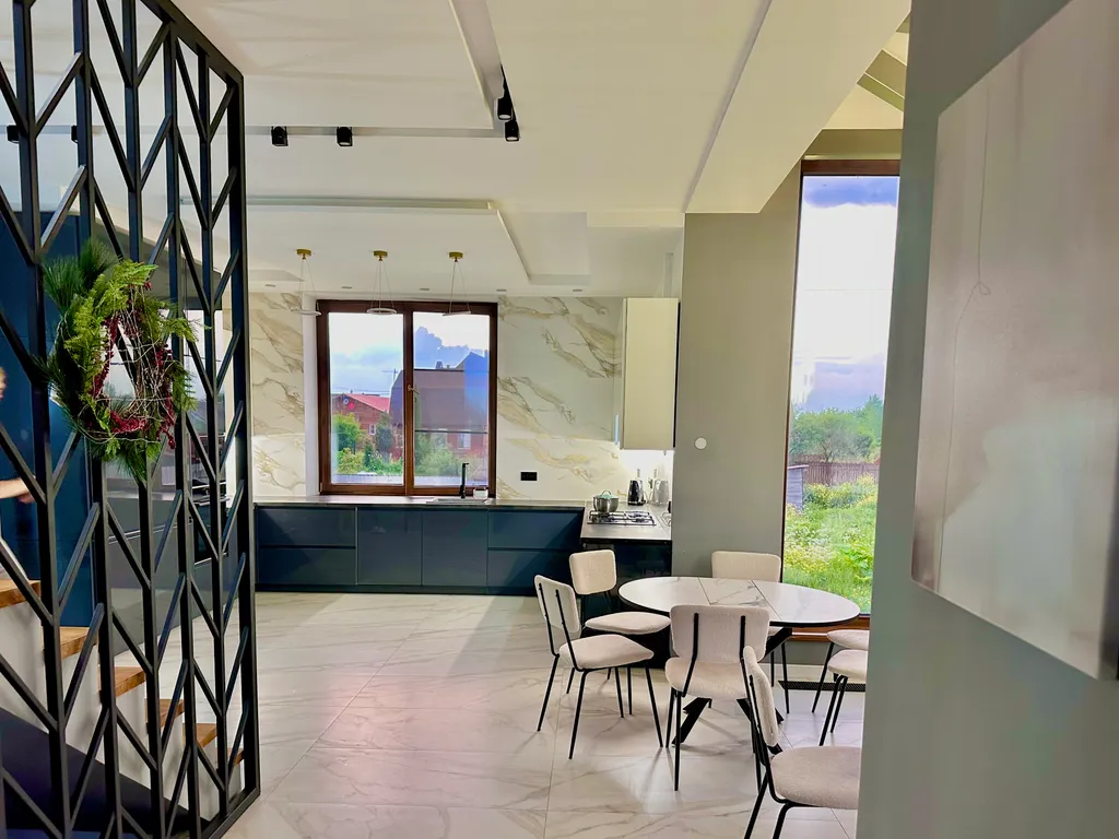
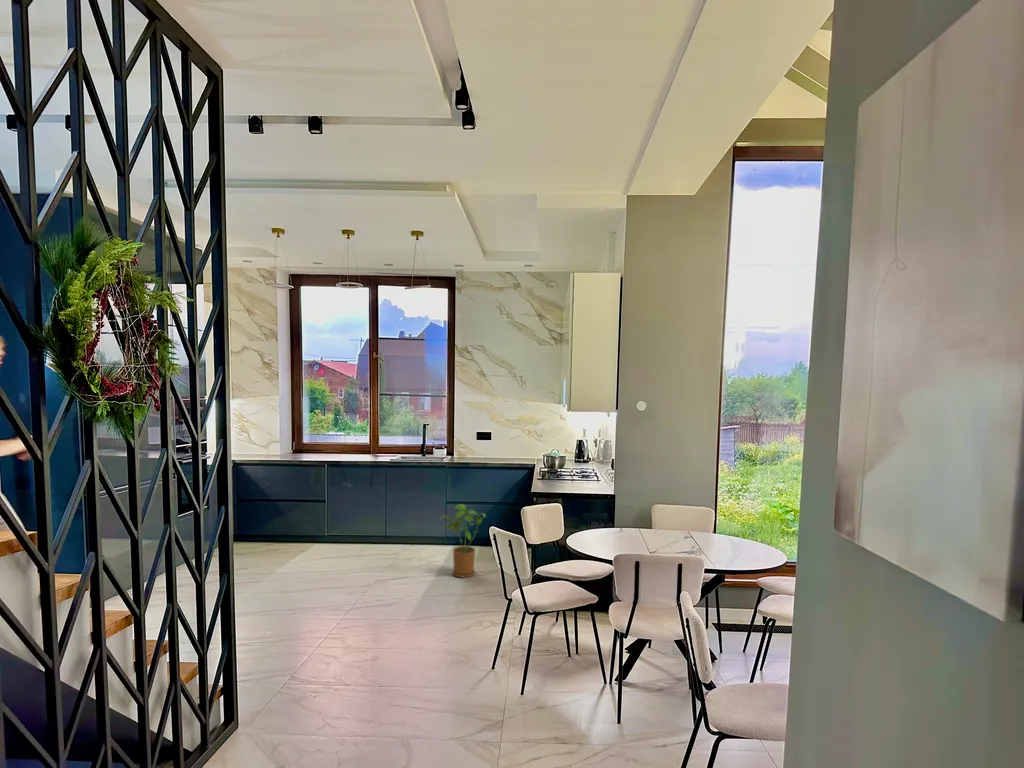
+ house plant [437,503,487,578]
